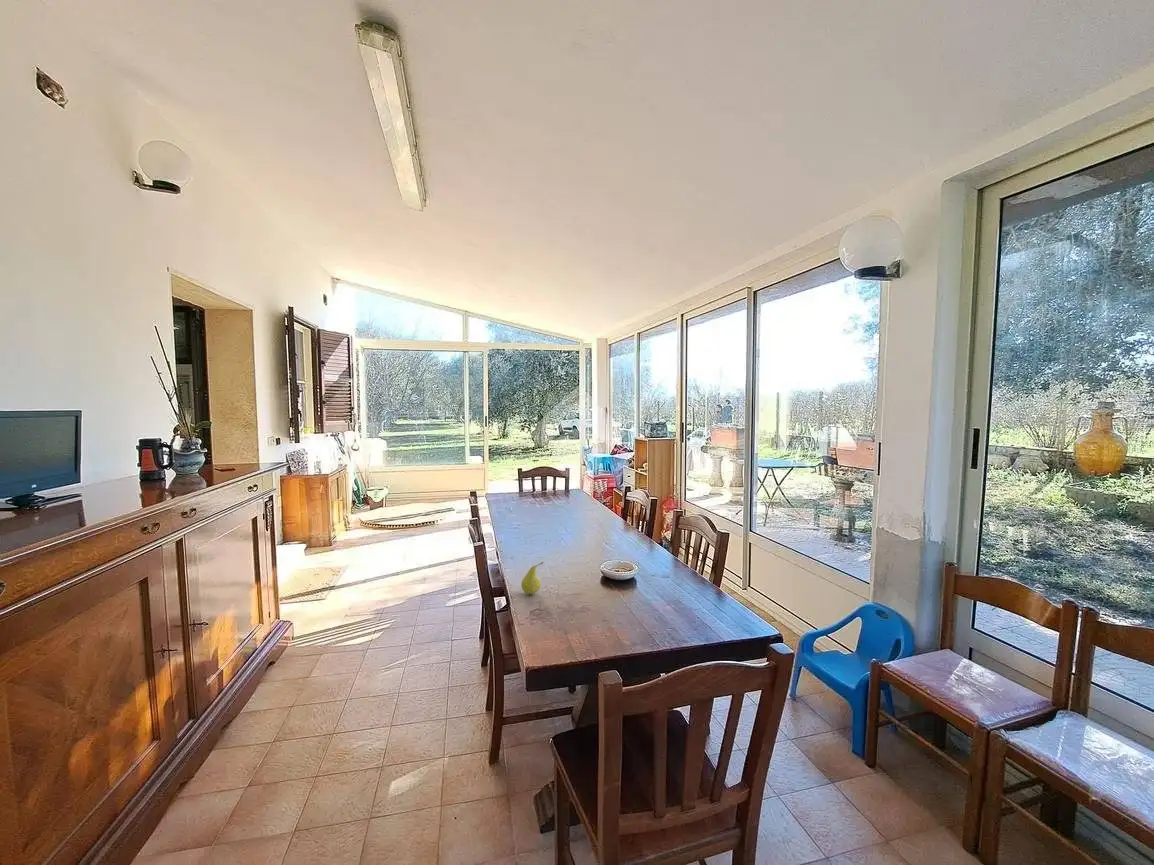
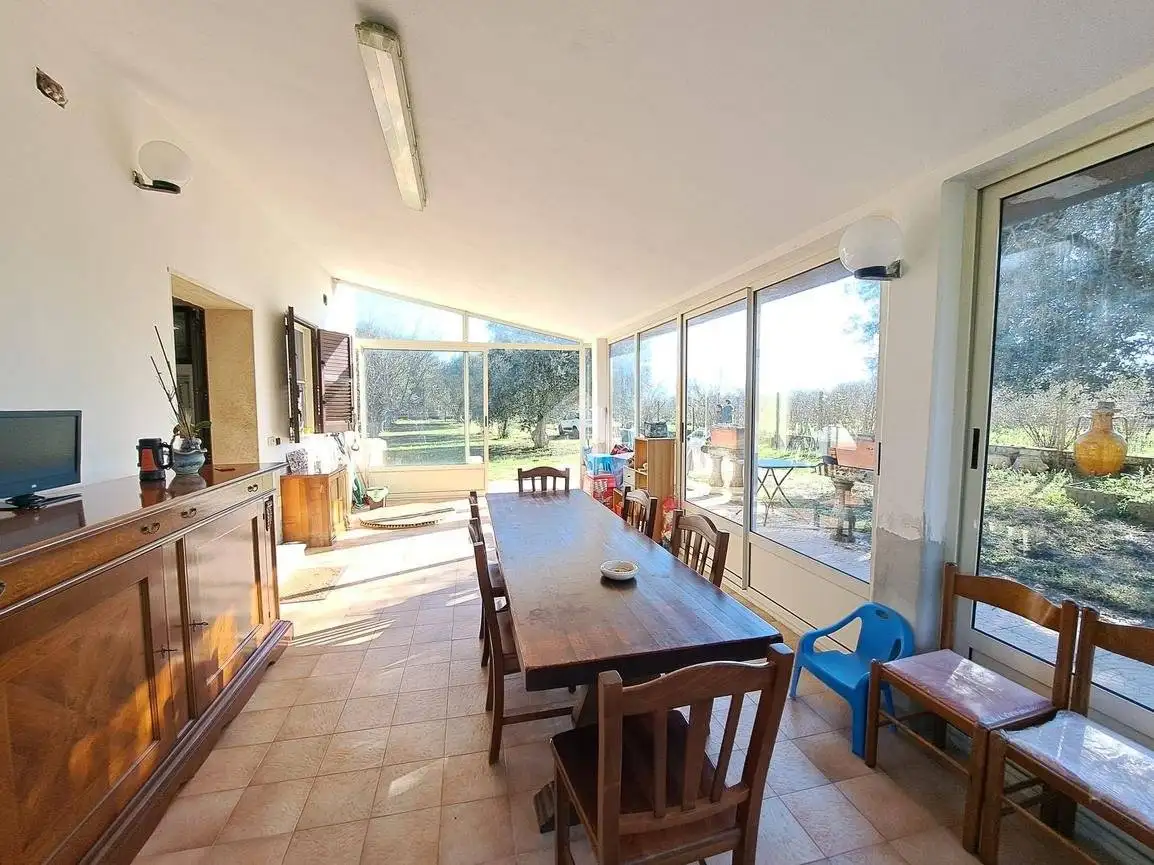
- fruit [520,561,544,595]
